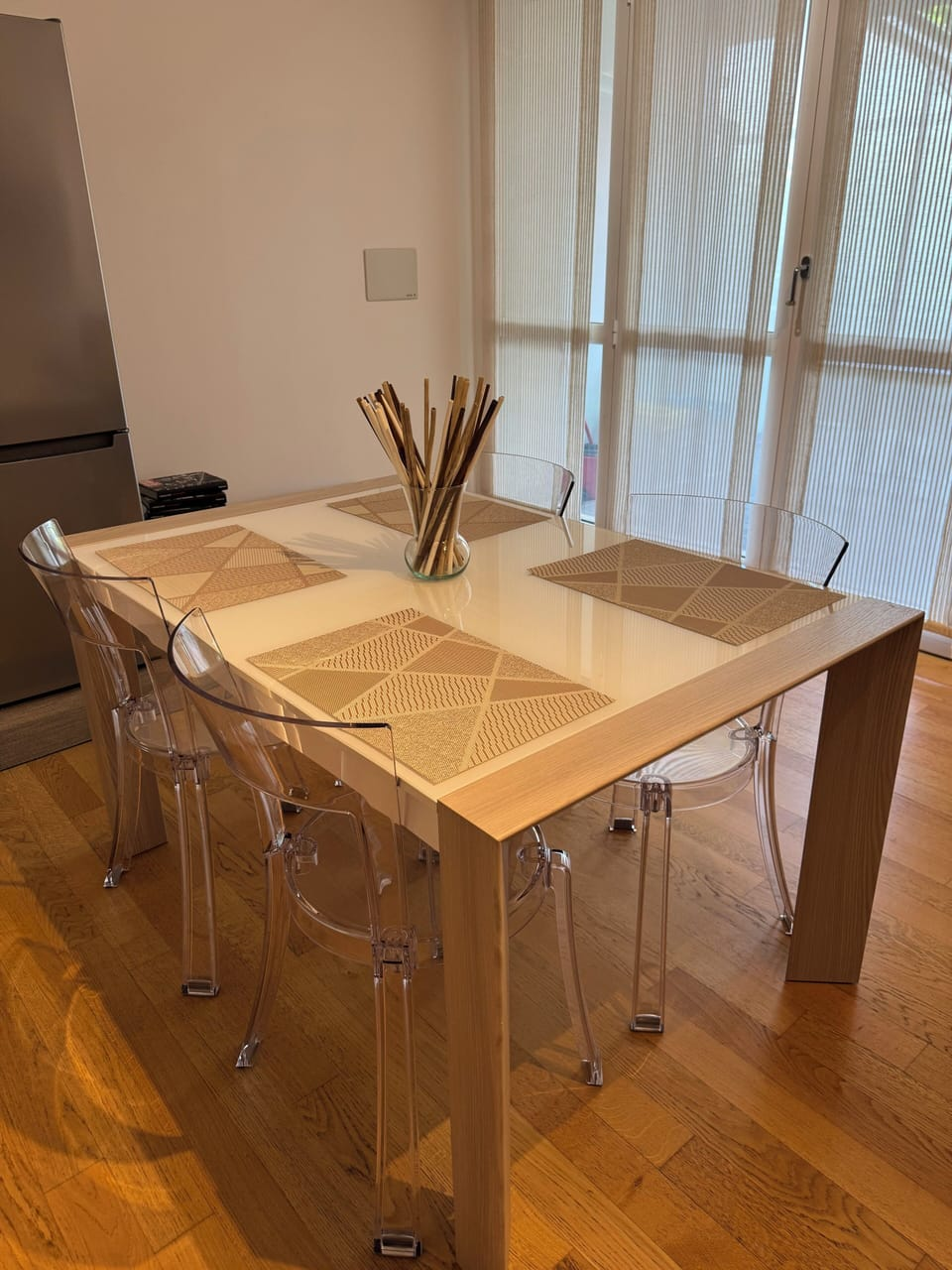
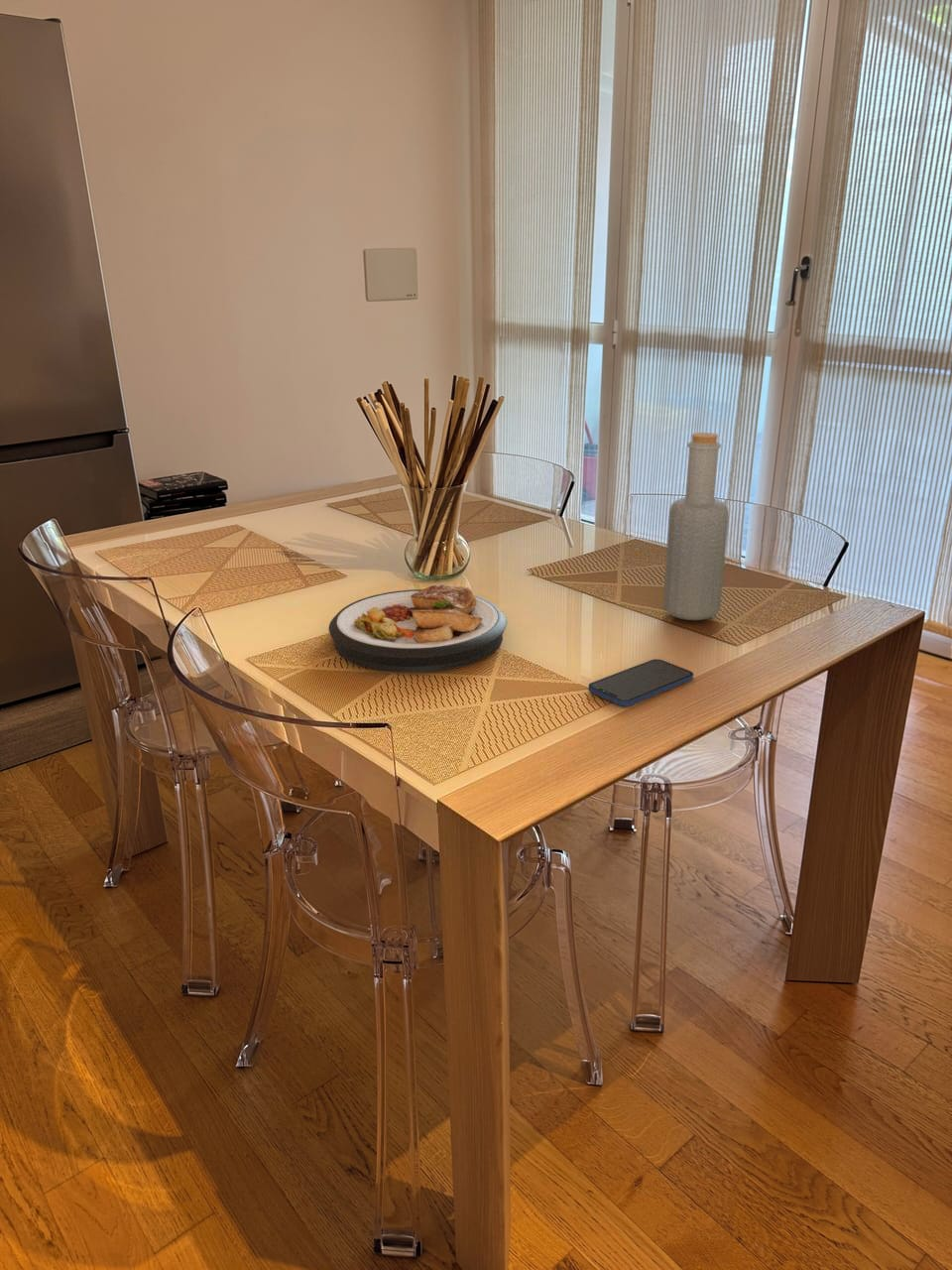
+ plate [328,583,508,674]
+ bottle [662,432,730,621]
+ smartphone [588,658,694,707]
